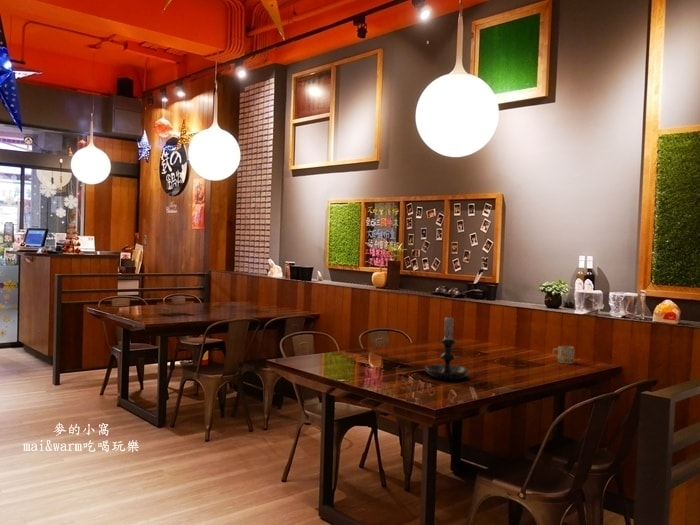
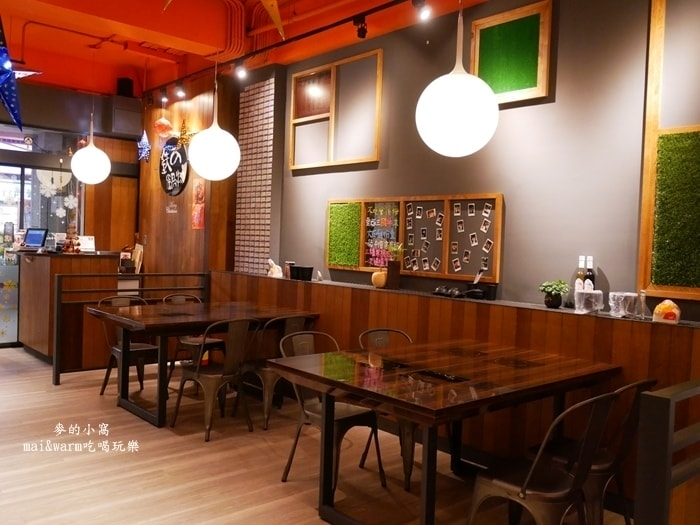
- mug [551,345,575,364]
- candle holder [423,312,469,380]
